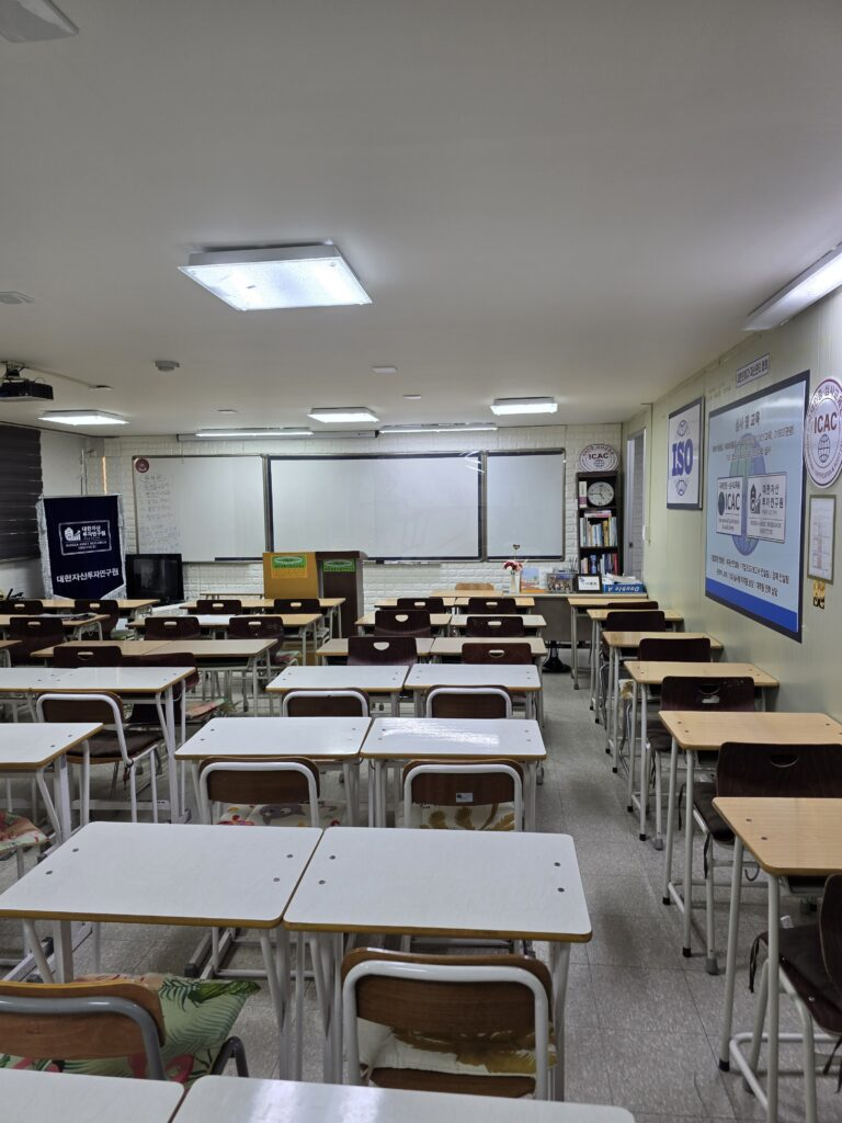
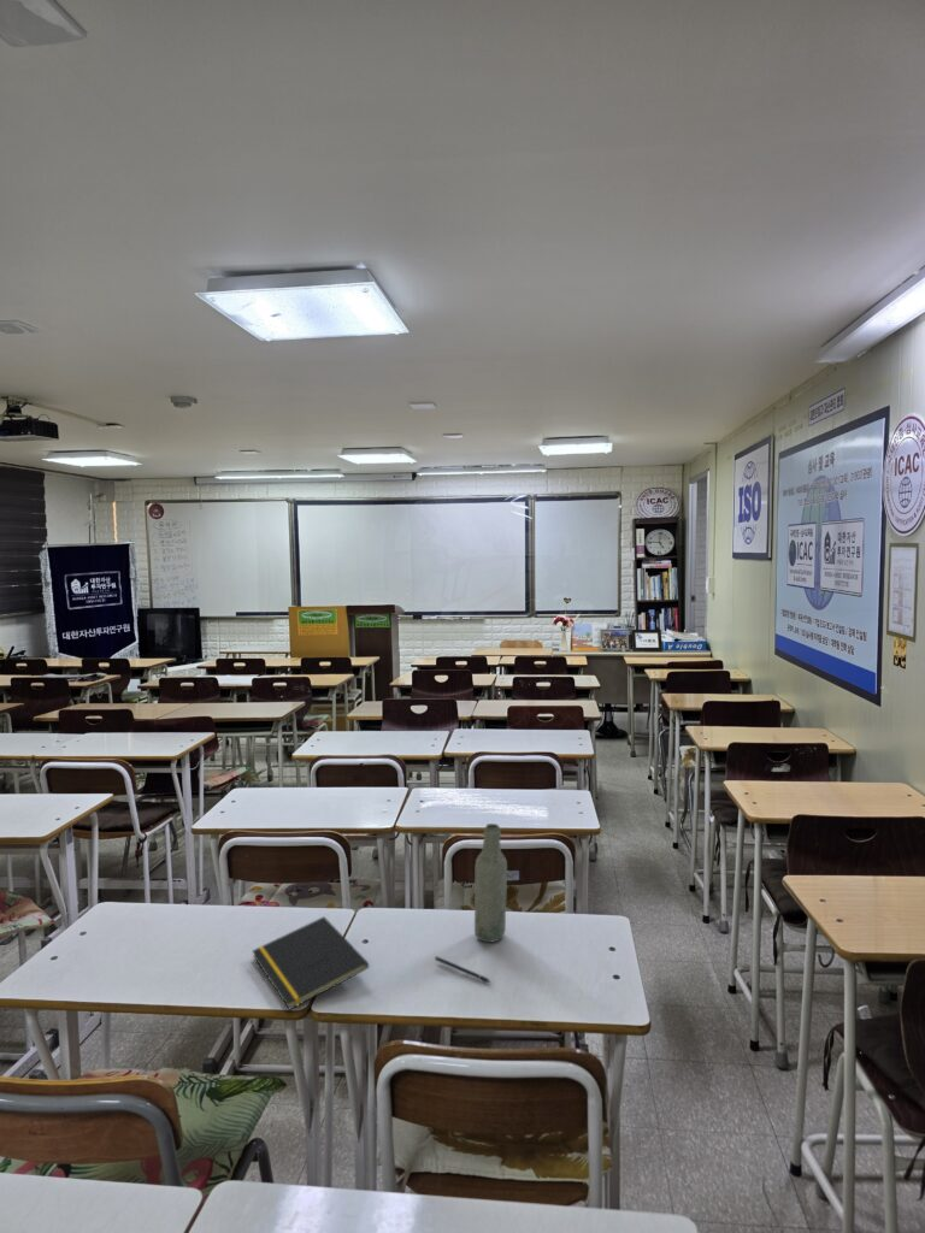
+ pen [434,955,493,984]
+ bottle [473,822,508,943]
+ notepad [251,915,370,1011]
